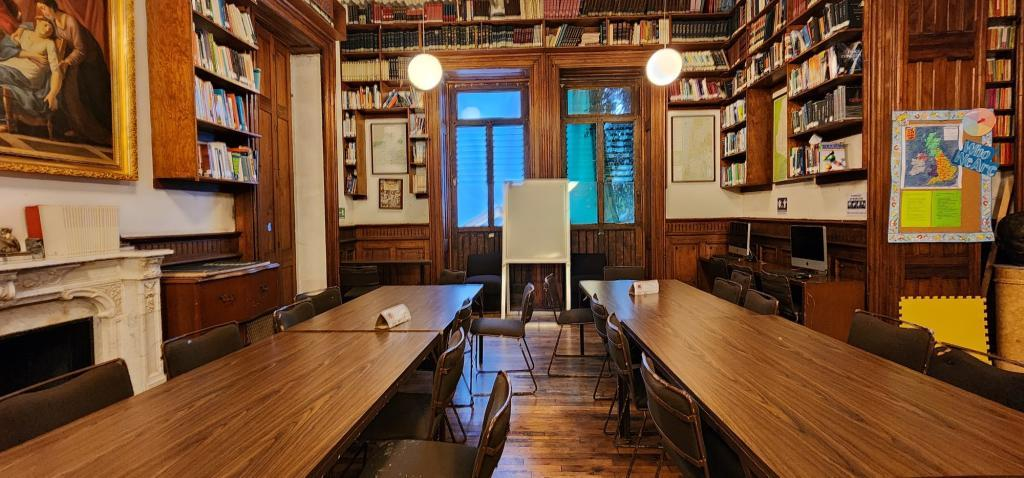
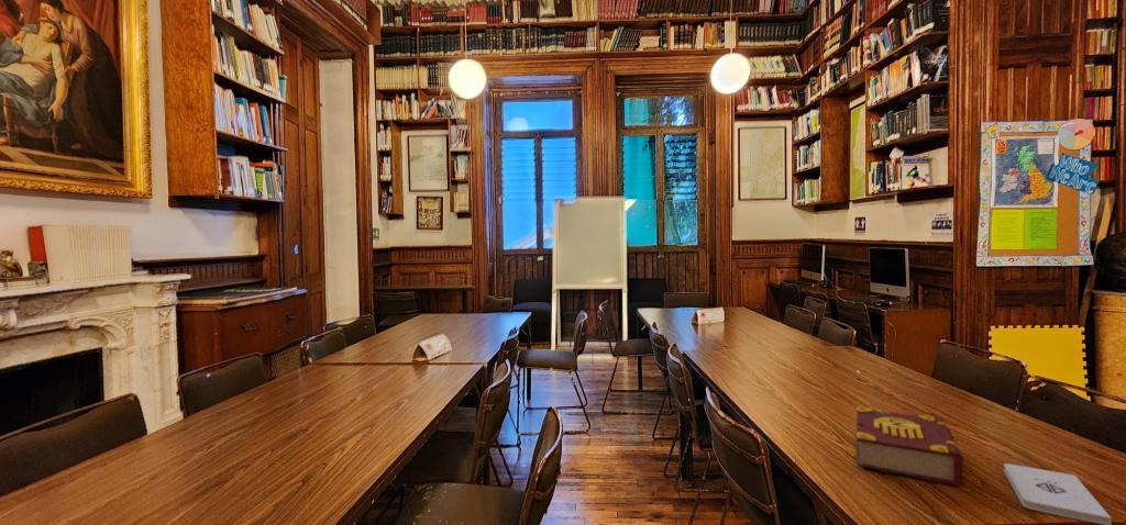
+ notepad [1003,462,1113,525]
+ book [855,405,964,488]
